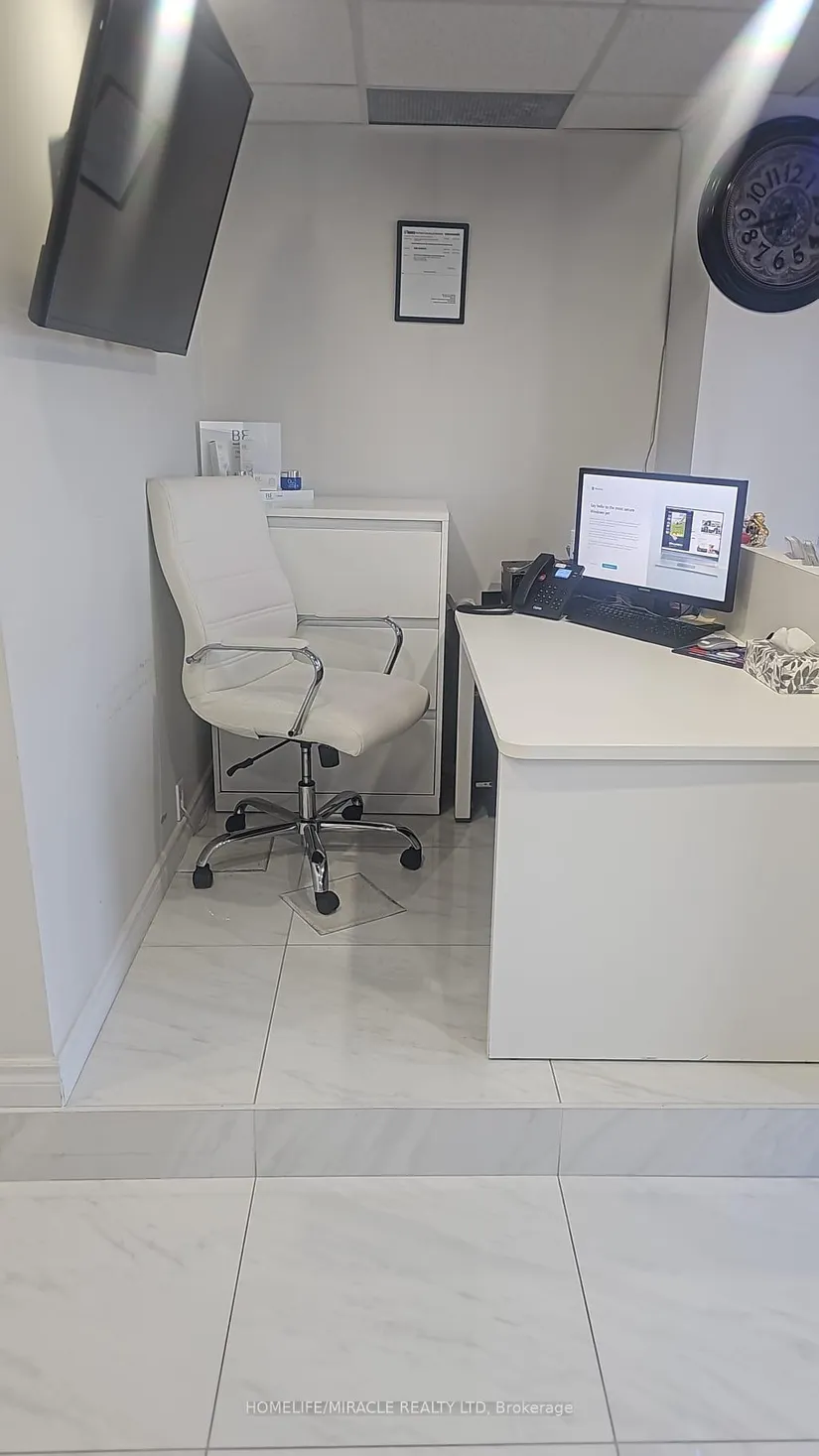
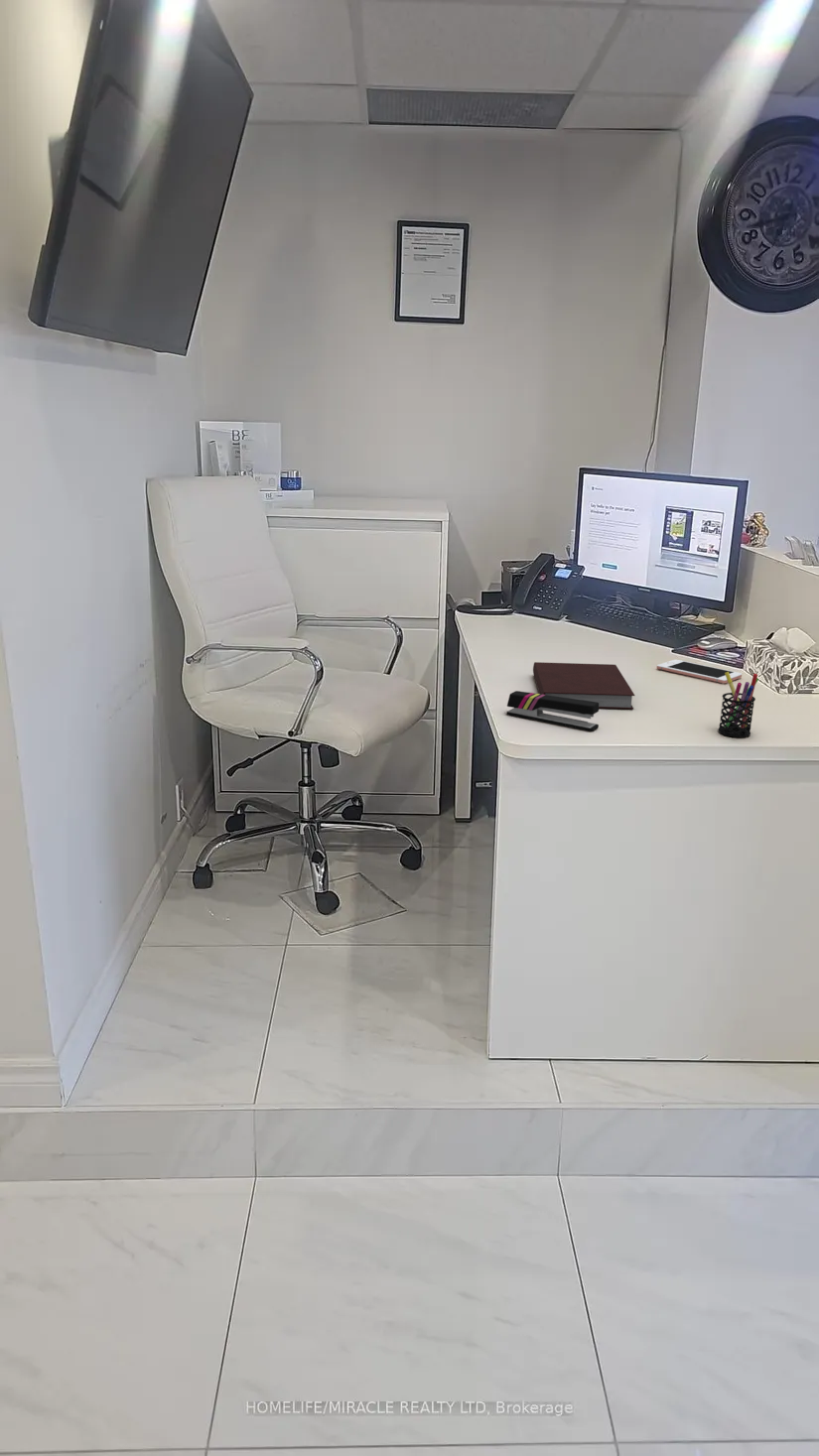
+ pen holder [718,672,759,738]
+ stapler [505,690,600,732]
+ notebook [532,661,635,710]
+ cell phone [656,659,743,684]
